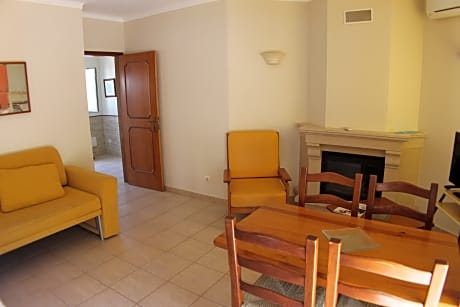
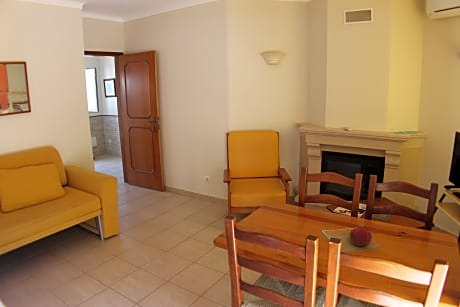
+ fruit [349,224,373,247]
